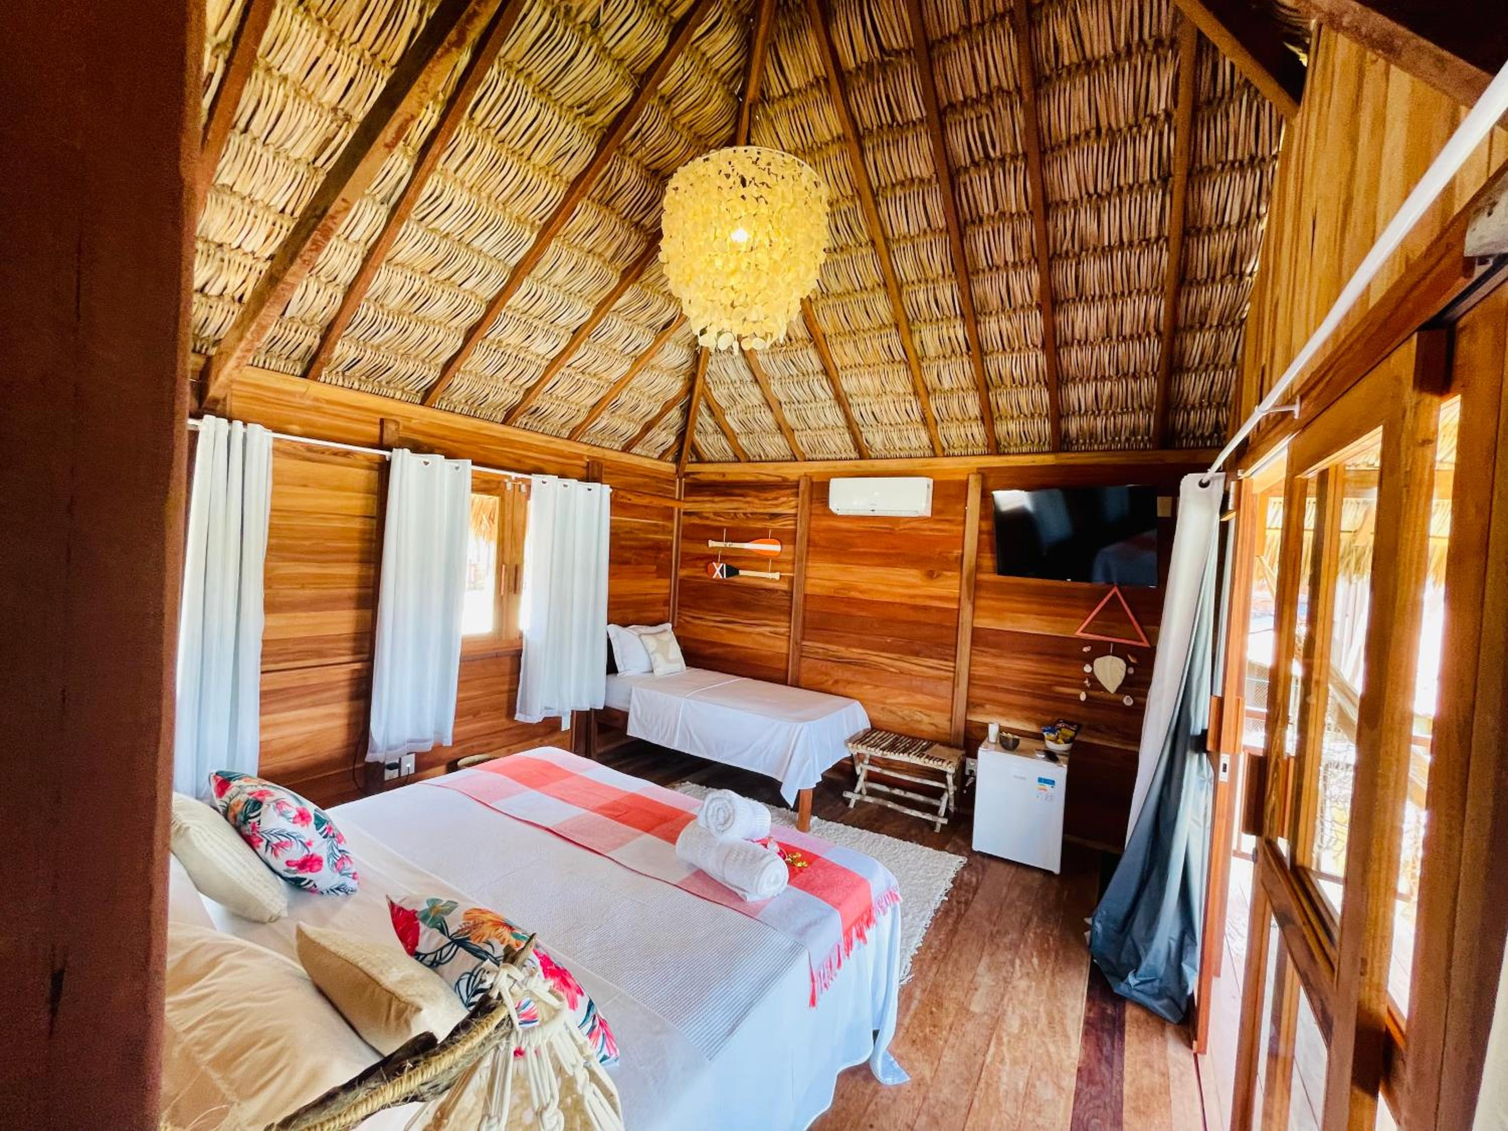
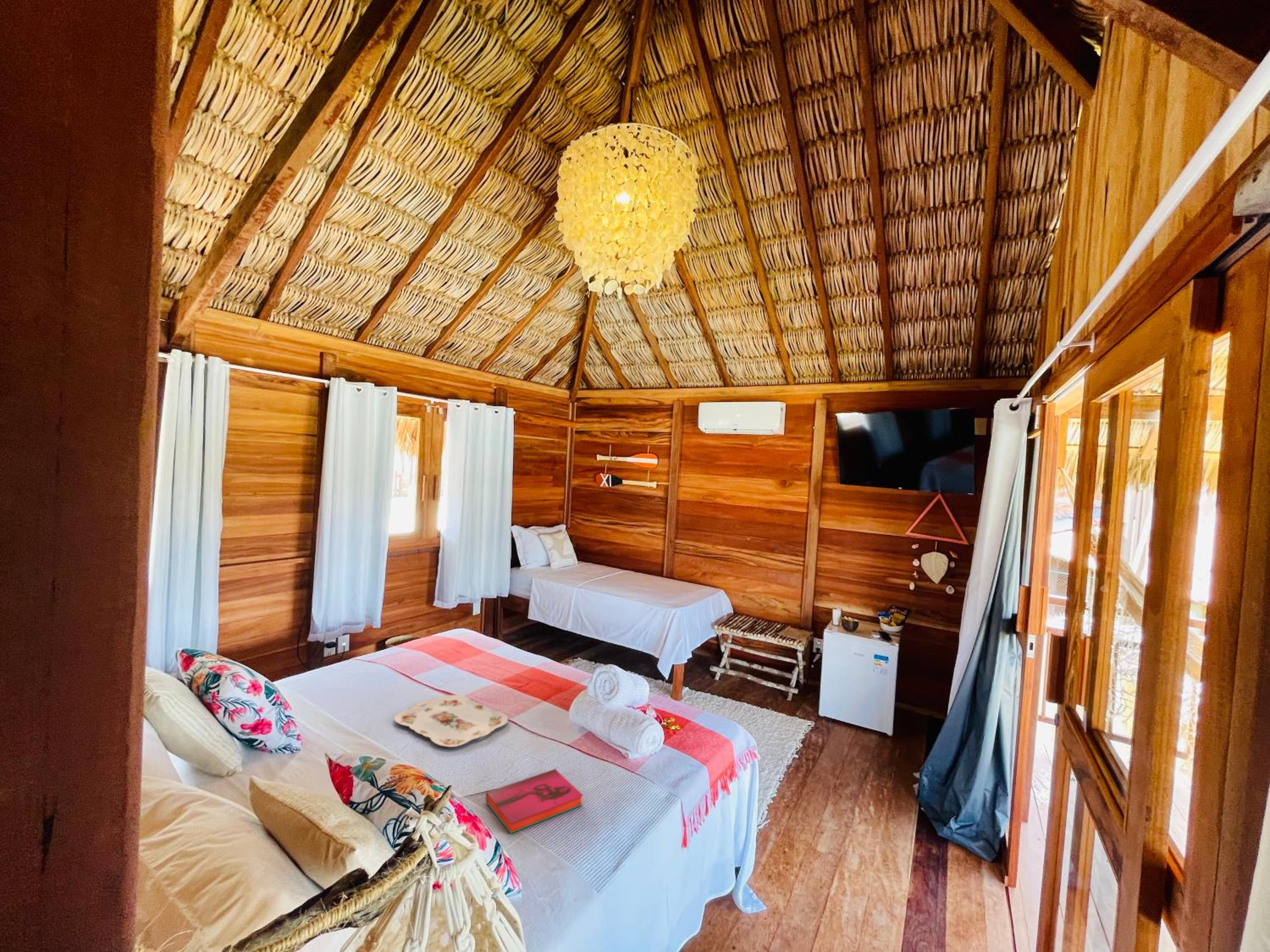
+ serving tray [394,694,508,748]
+ hardback book [485,768,584,834]
